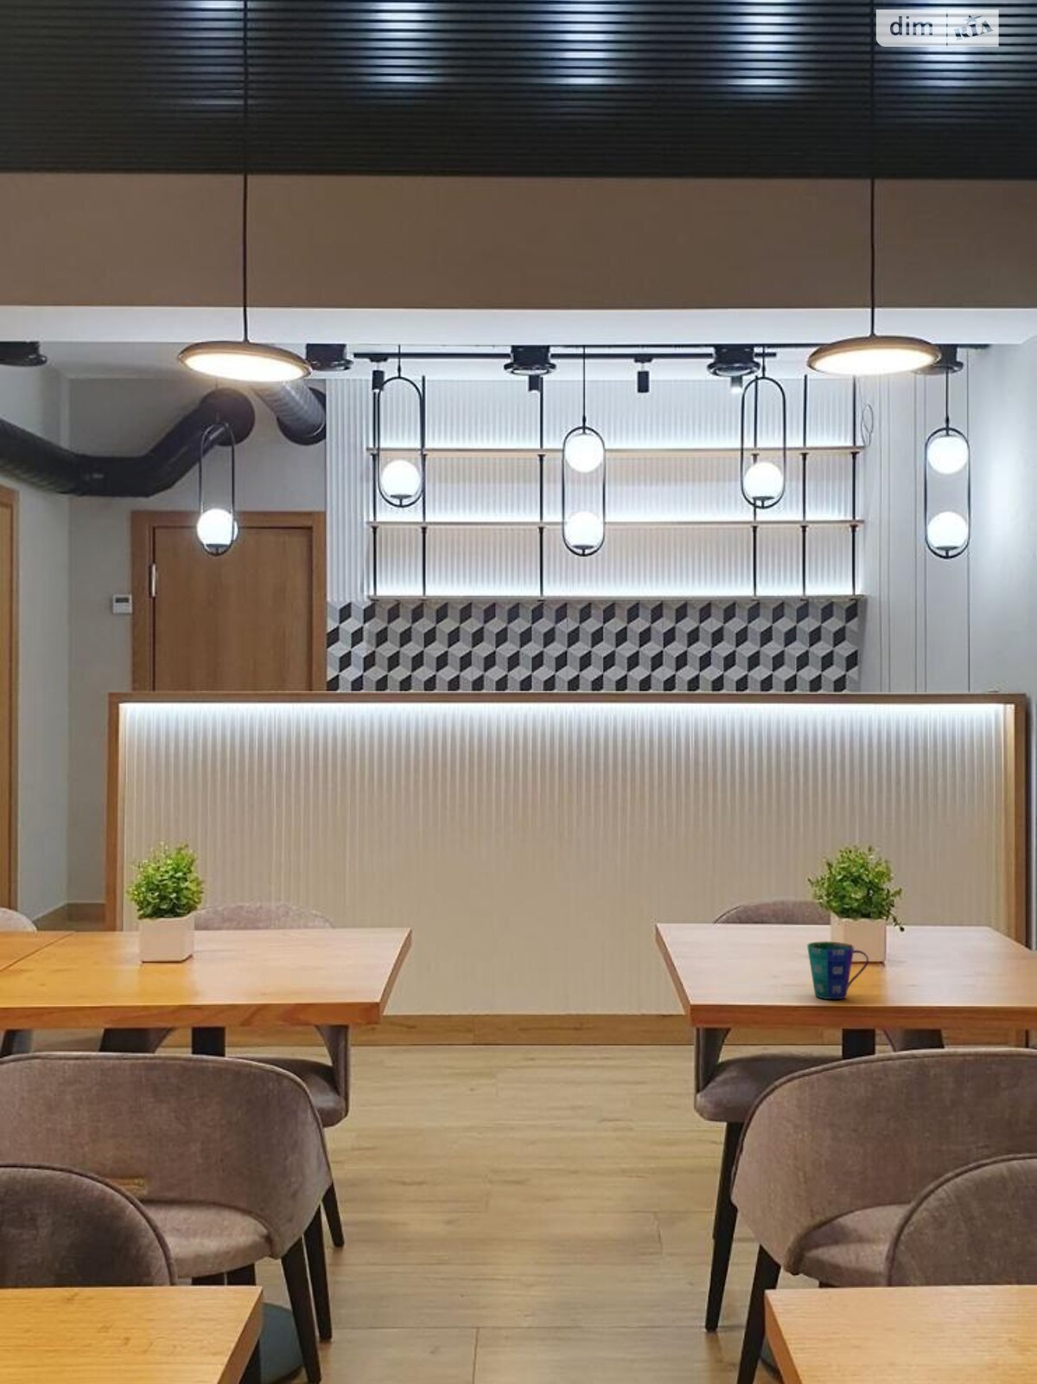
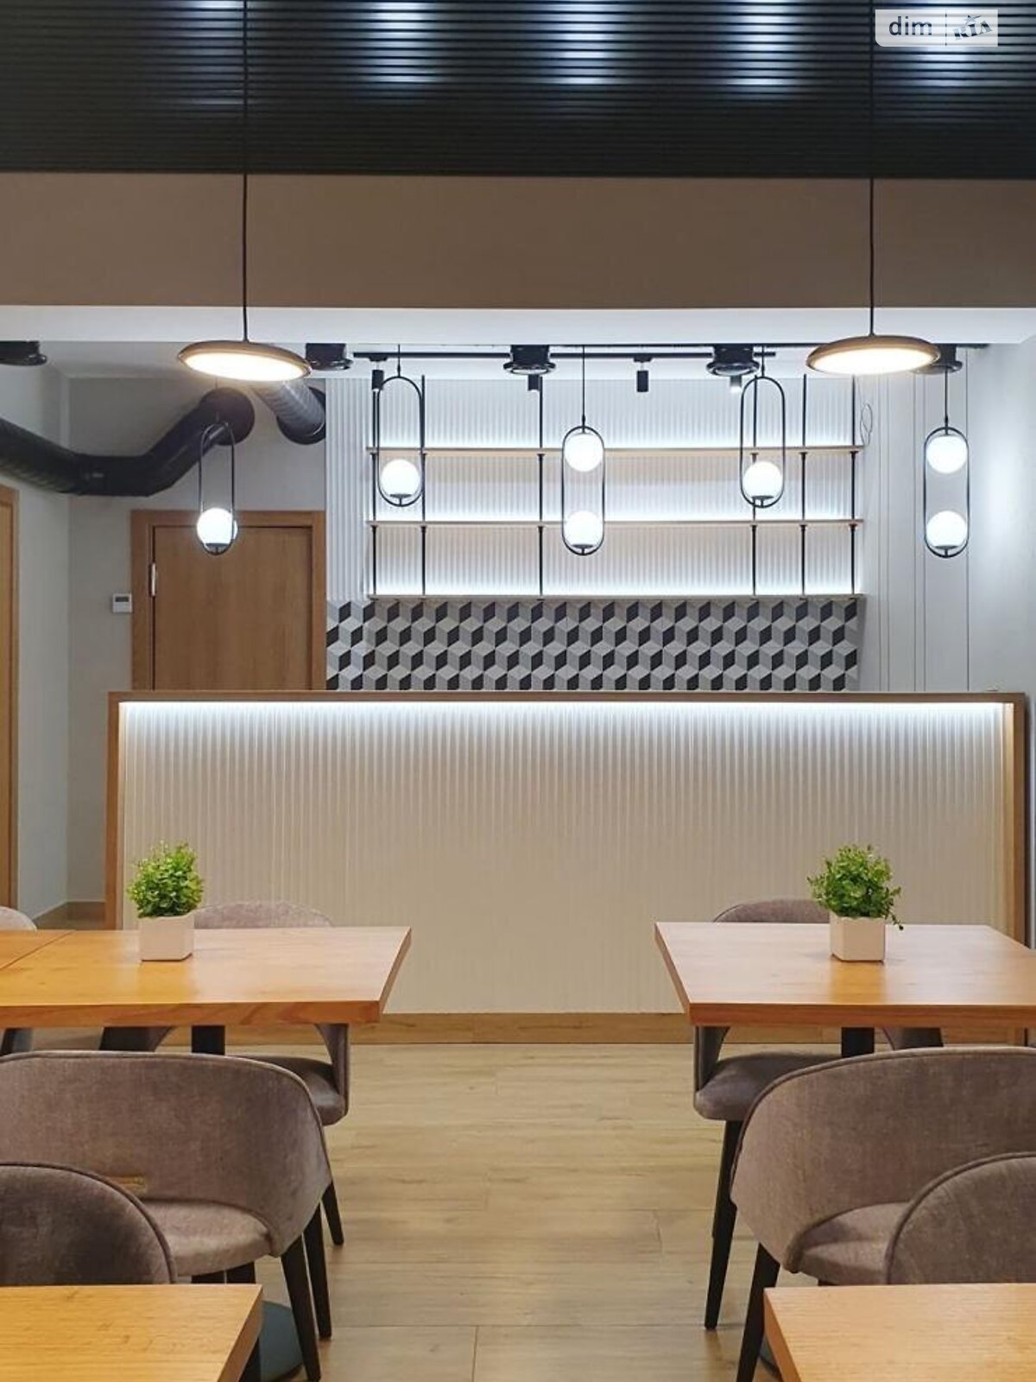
- cup [806,940,869,1000]
